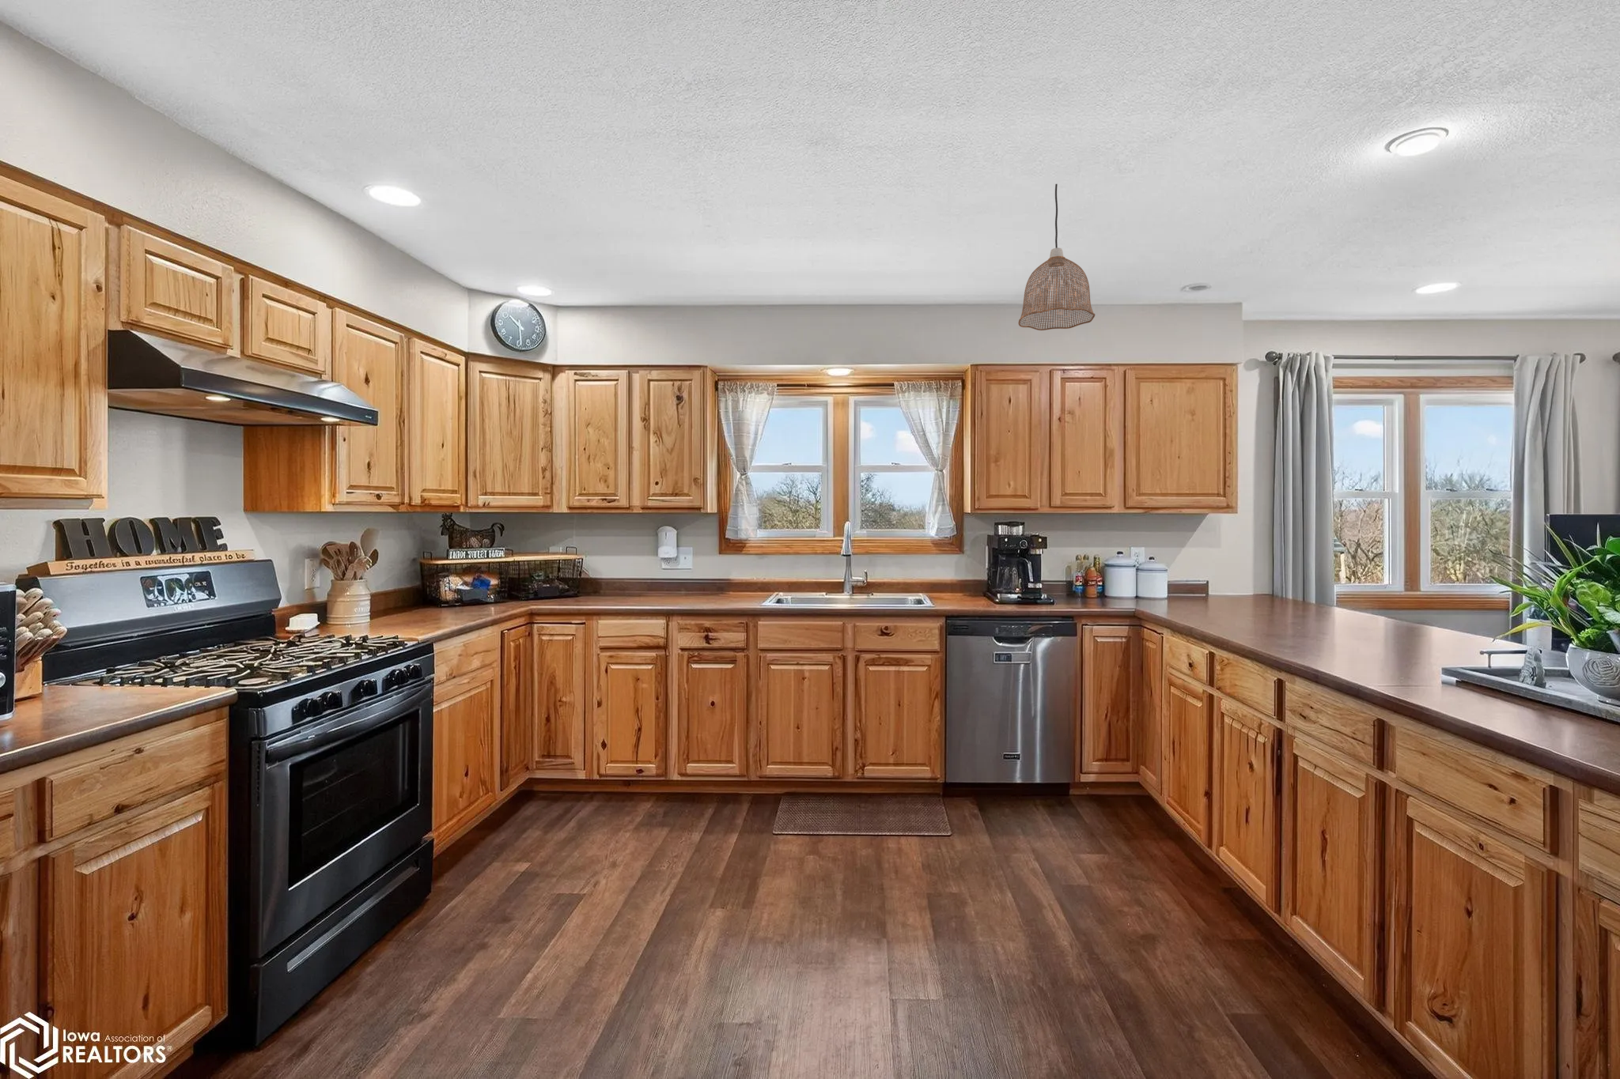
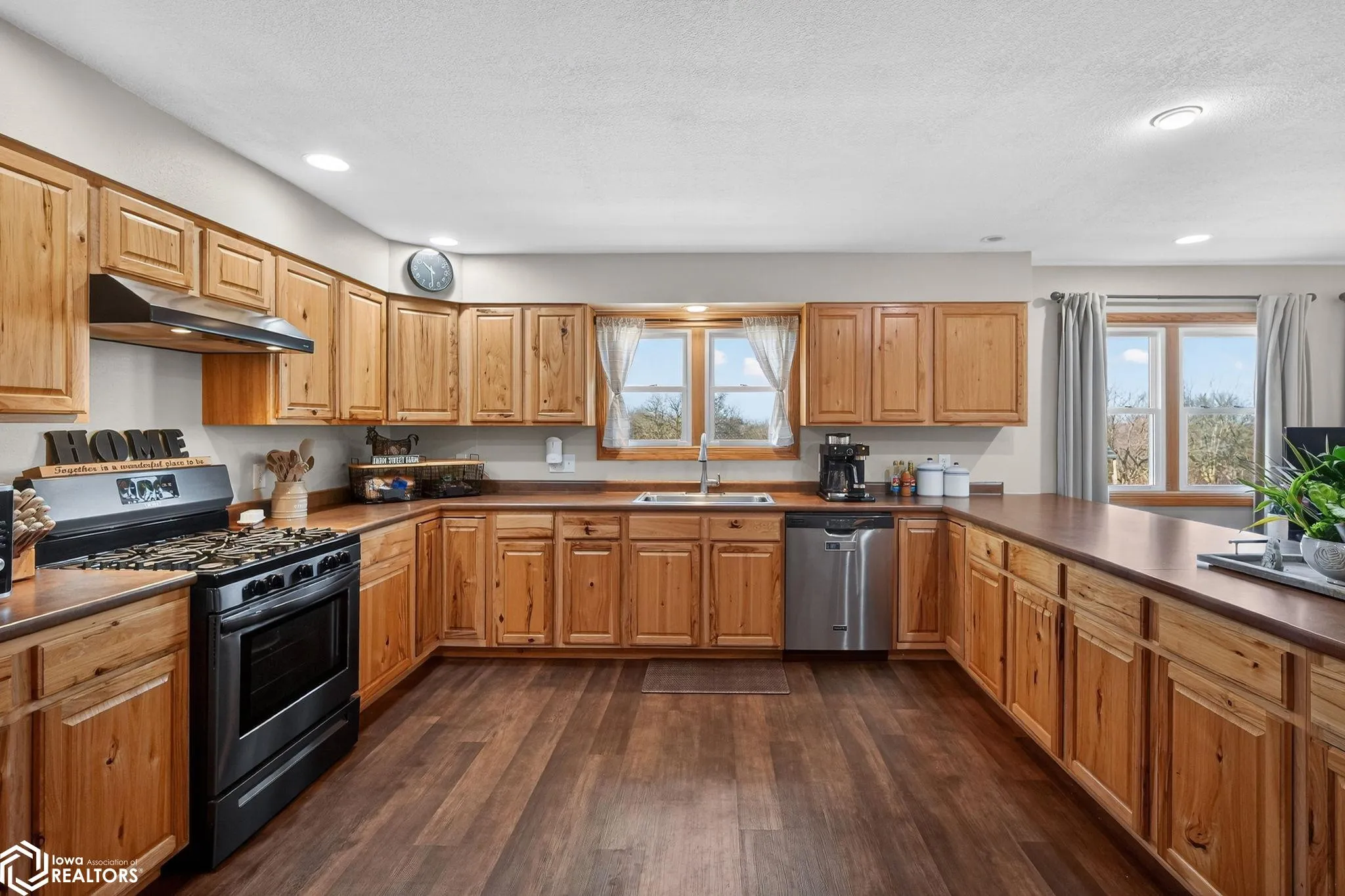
- pendant lamp [1018,183,1096,331]
